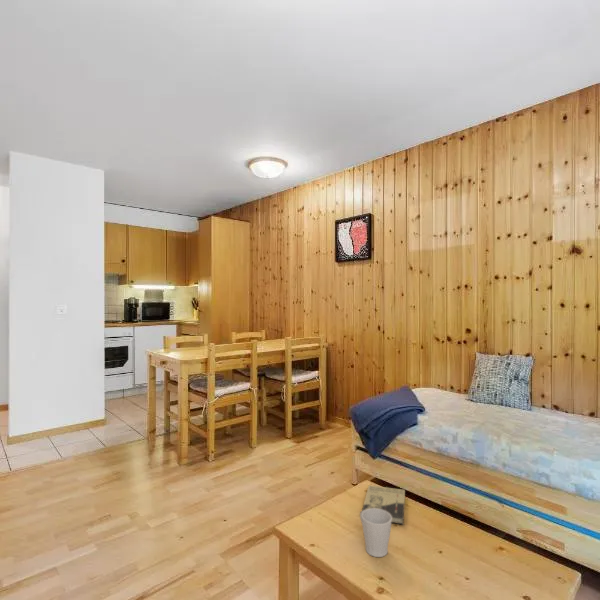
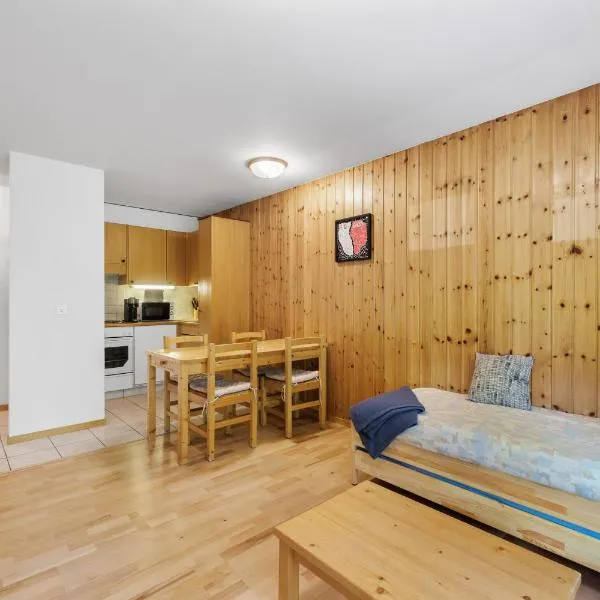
- mug [359,508,392,558]
- book [361,484,406,526]
